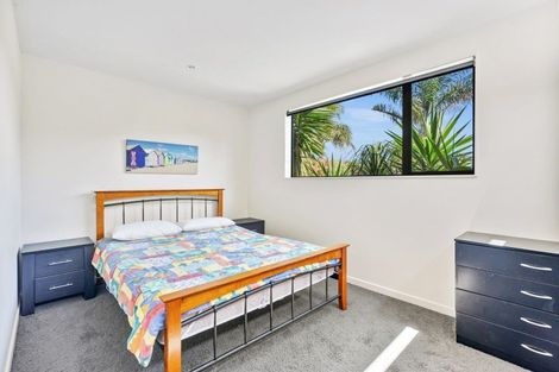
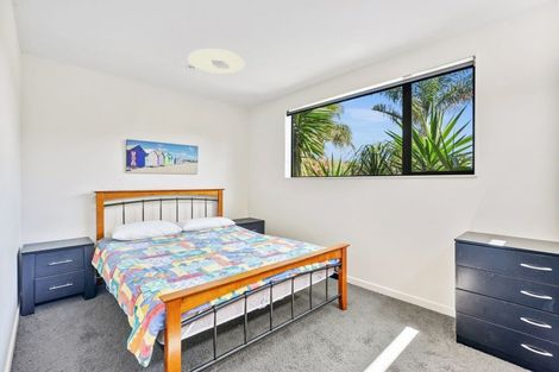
+ ceiling light [187,48,246,75]
